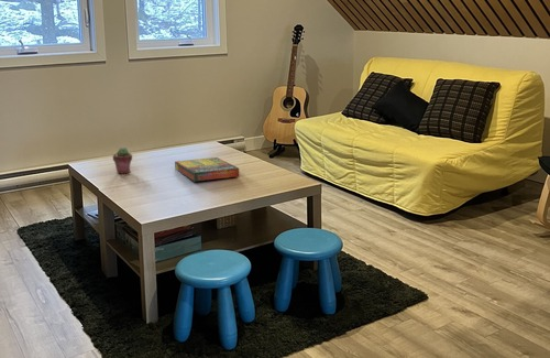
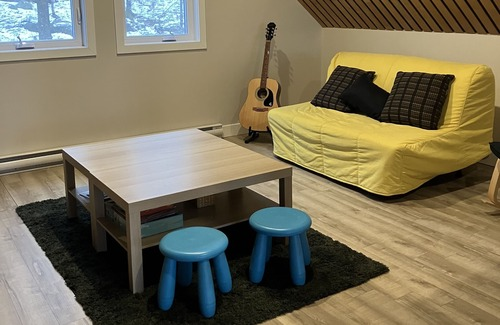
- potted succulent [112,147,133,175]
- game compilation box [174,156,240,183]
